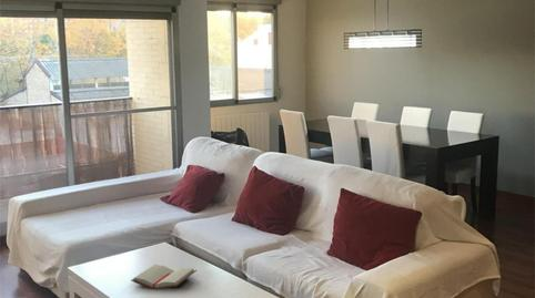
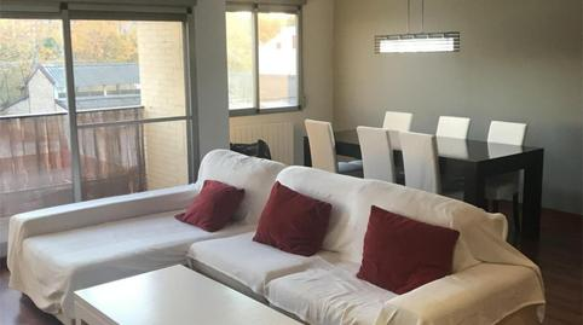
- paperback book [130,264,198,290]
